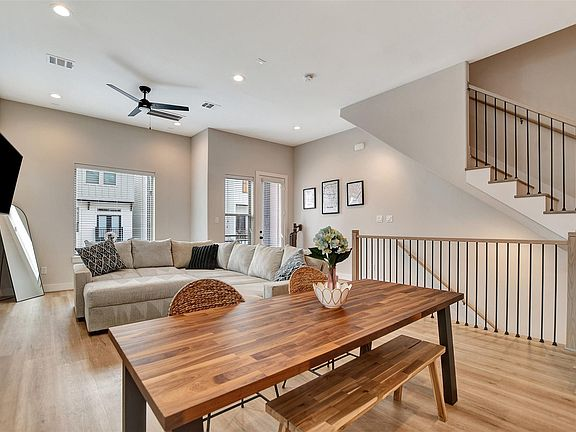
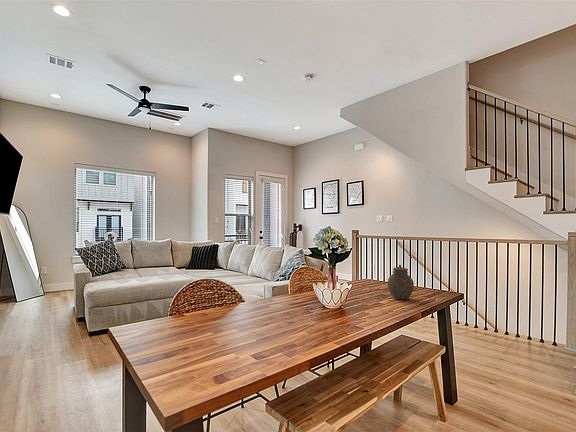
+ jar [387,264,415,301]
